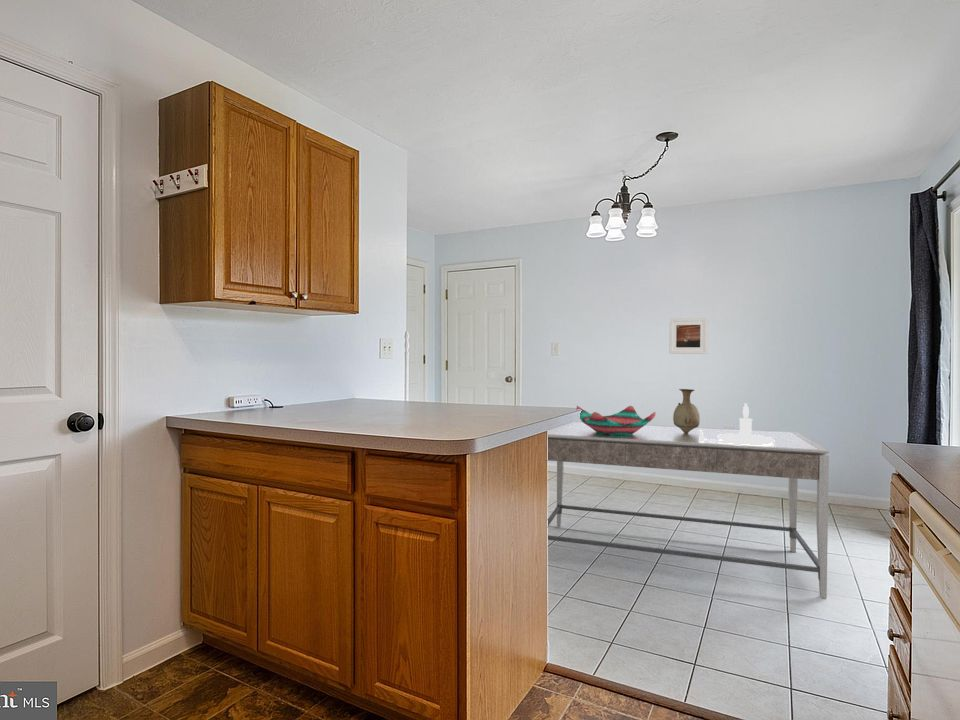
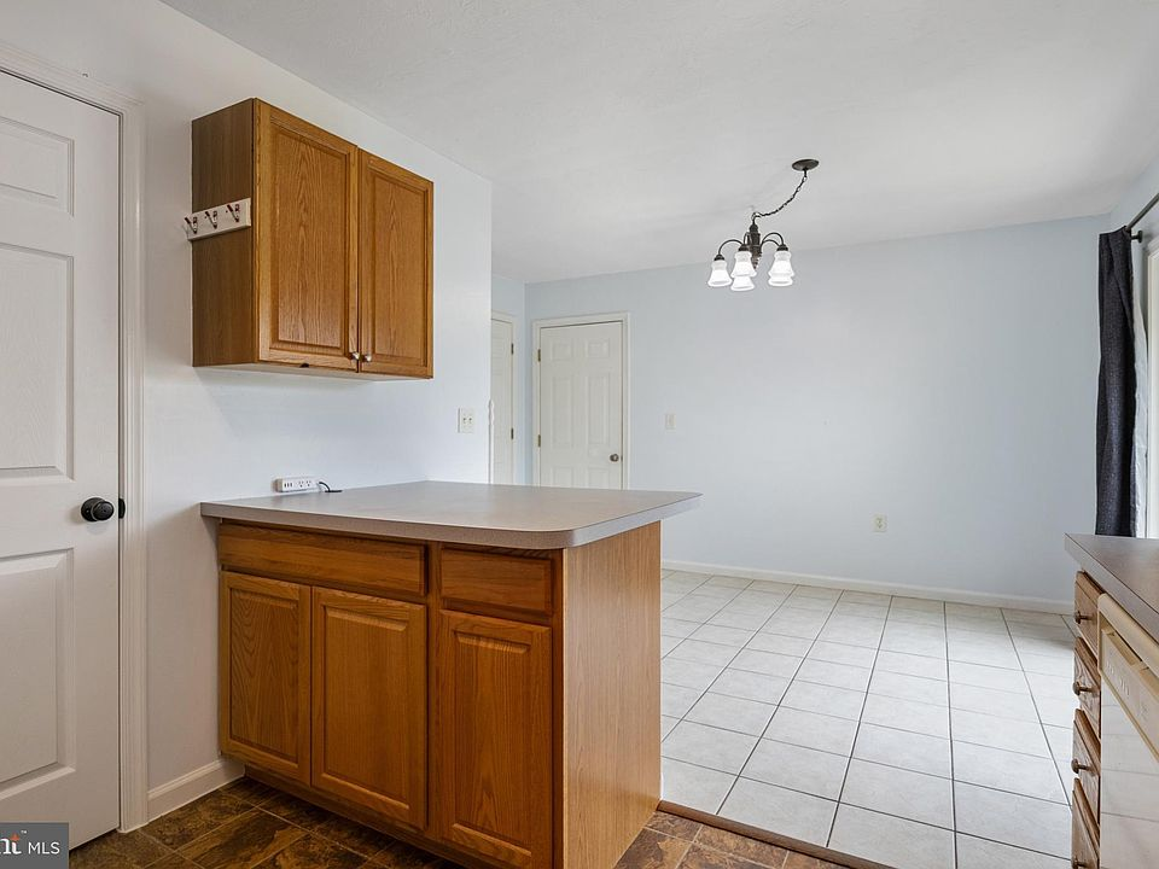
- candlestick [699,402,774,445]
- vase [672,388,701,433]
- dining table [547,421,830,600]
- decorative bowl [576,405,657,435]
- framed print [668,317,709,355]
